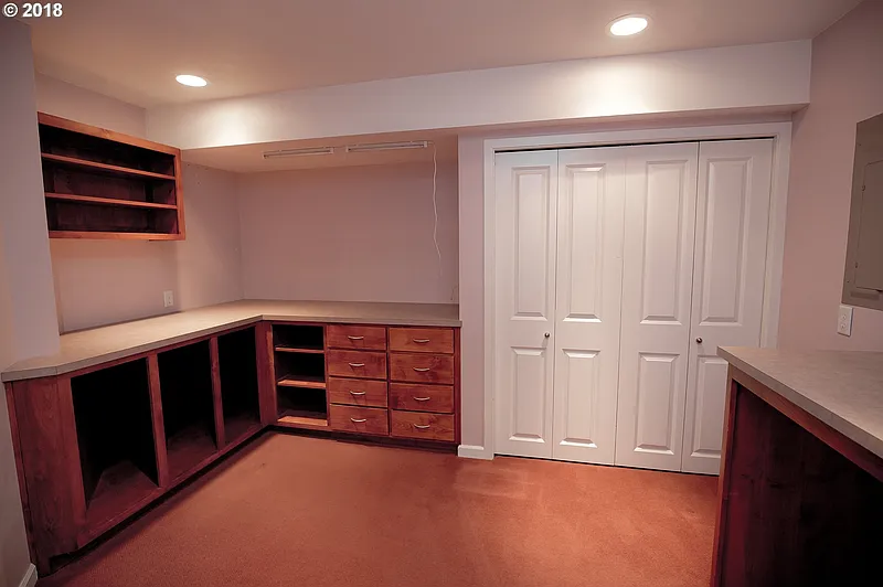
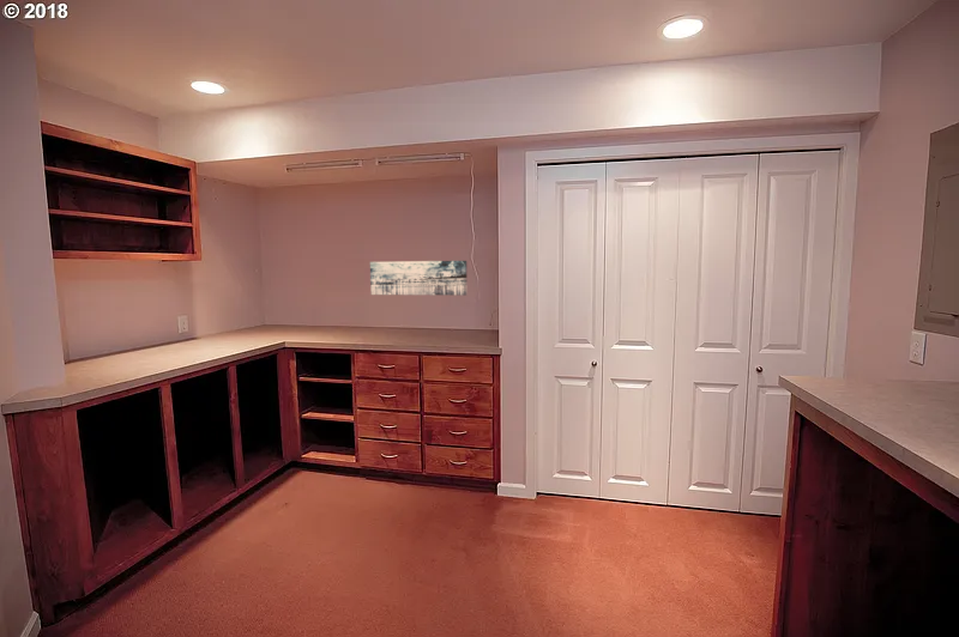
+ wall art [369,260,469,297]
